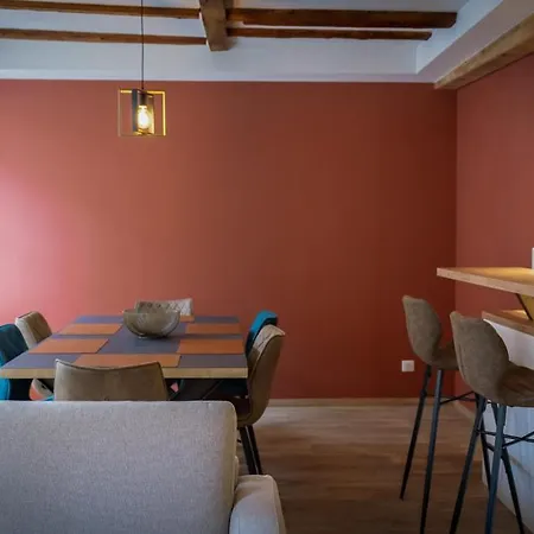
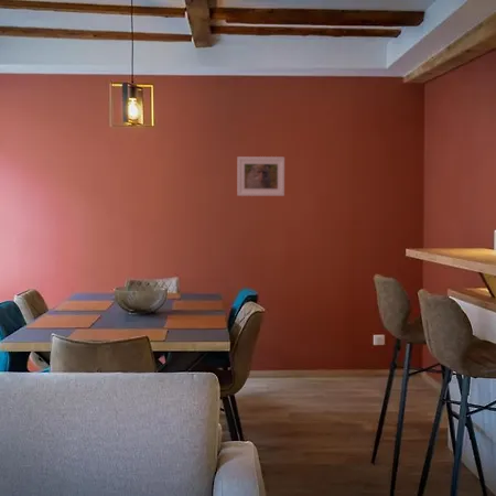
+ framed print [236,155,285,197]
